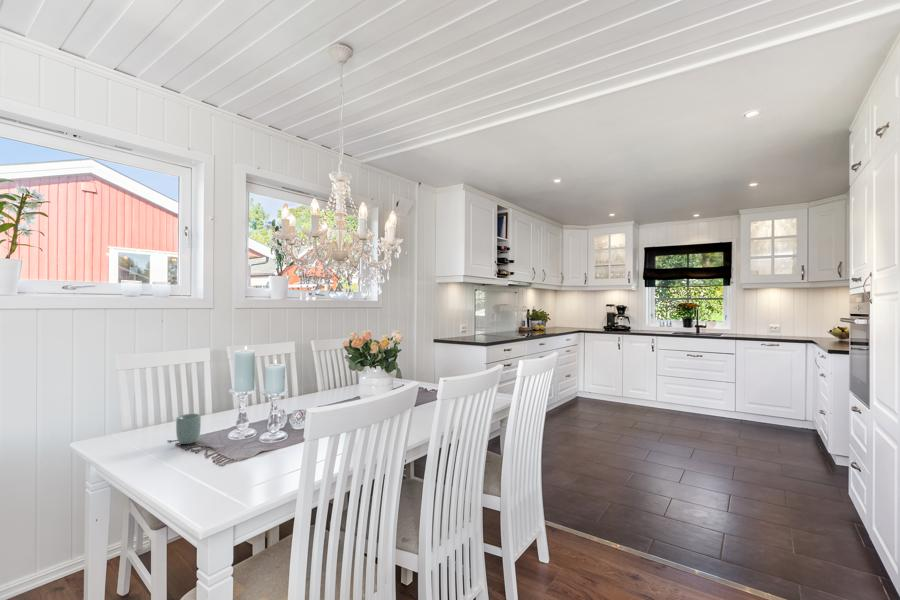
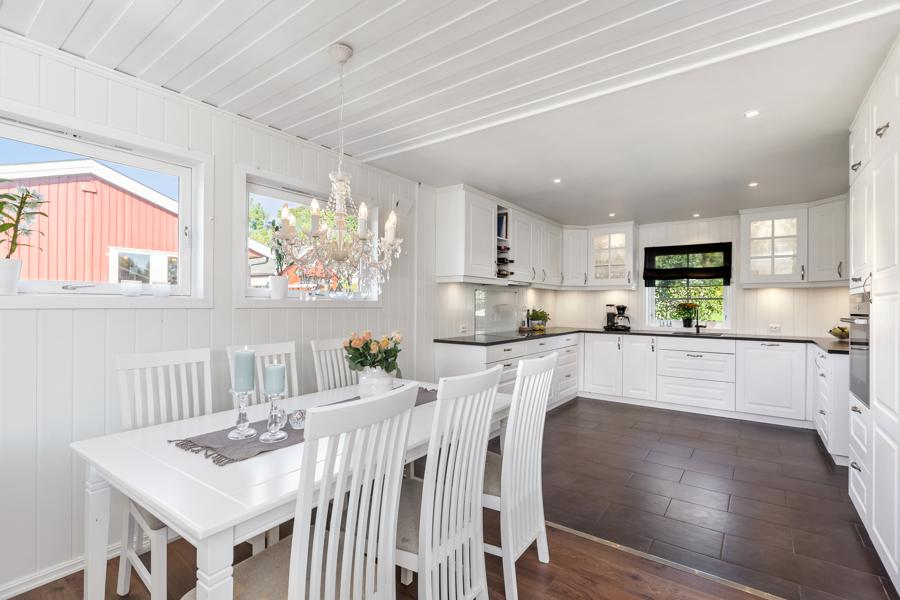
- cup [175,413,202,445]
